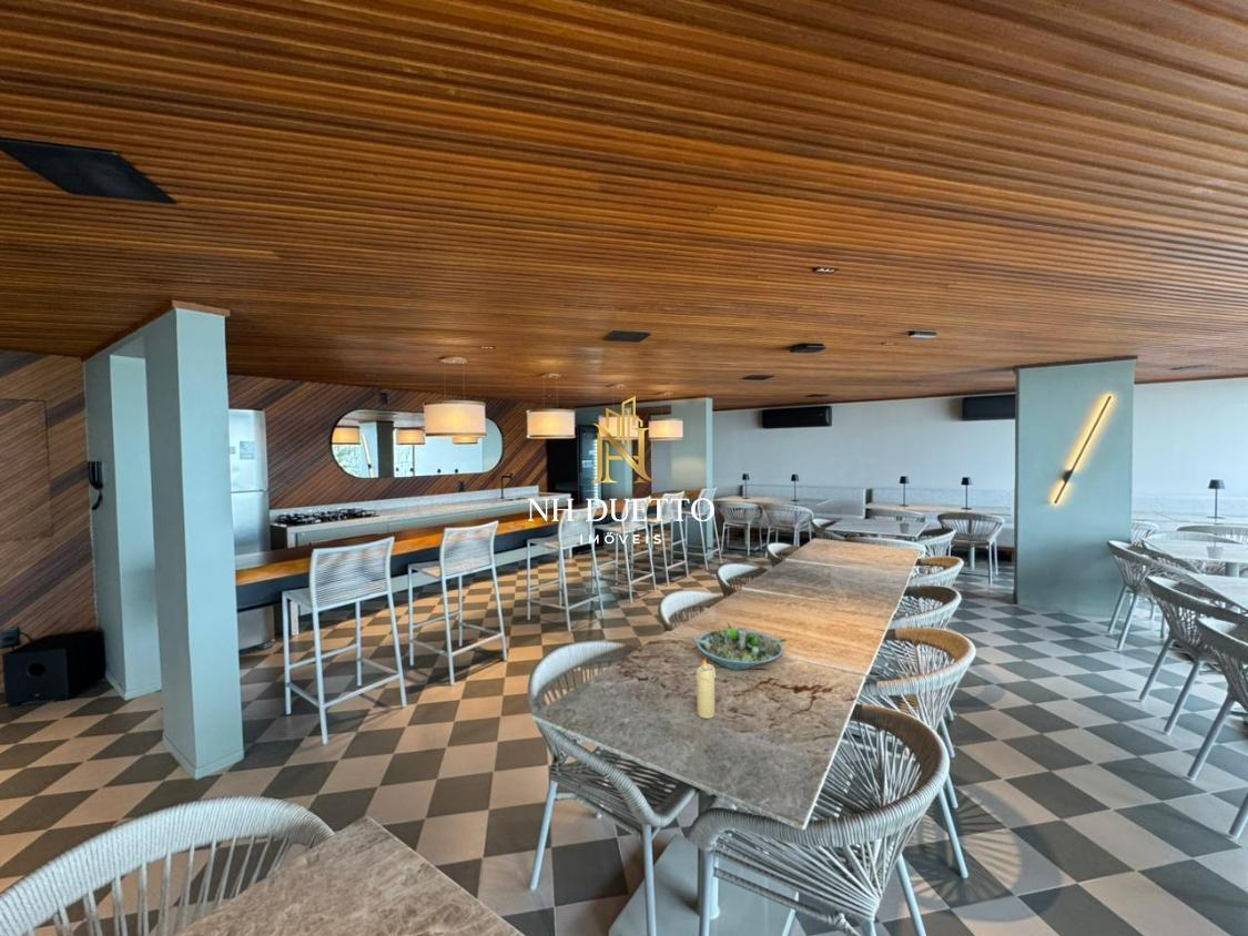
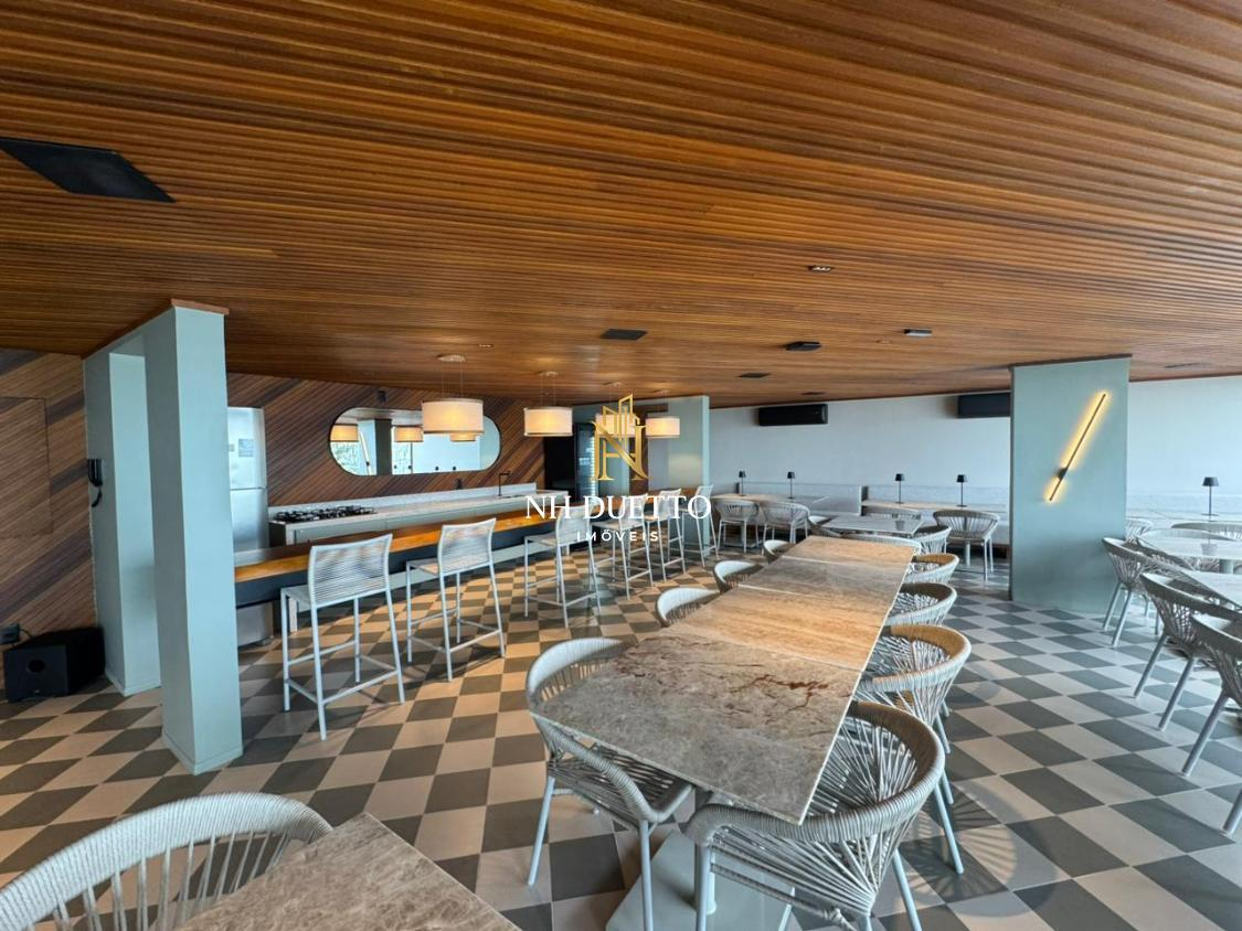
- candle [694,658,717,720]
- succulent planter [692,619,788,671]
